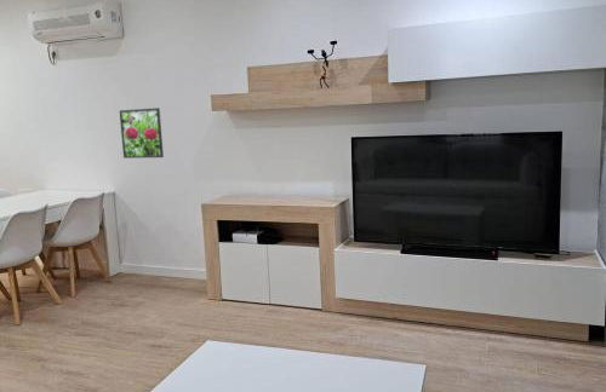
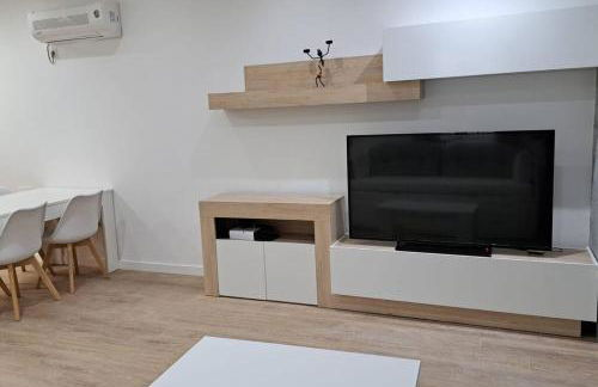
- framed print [119,106,165,160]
